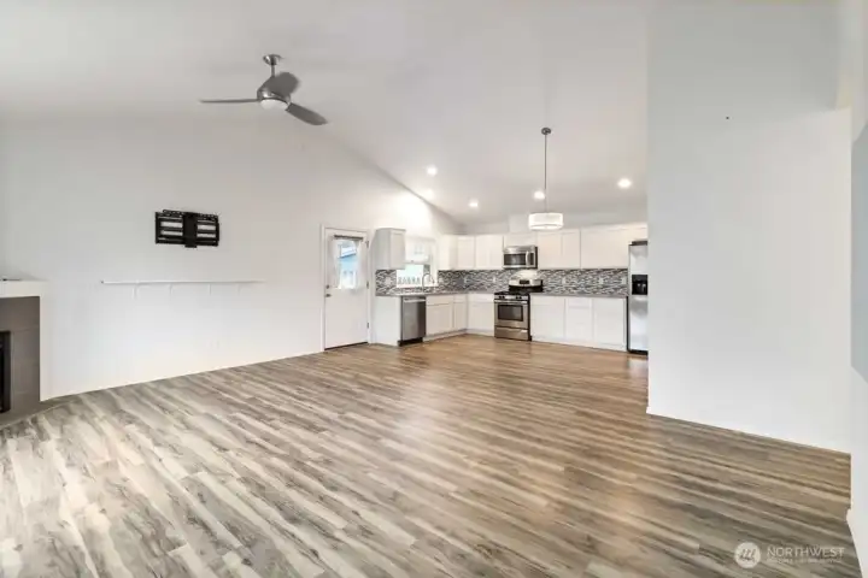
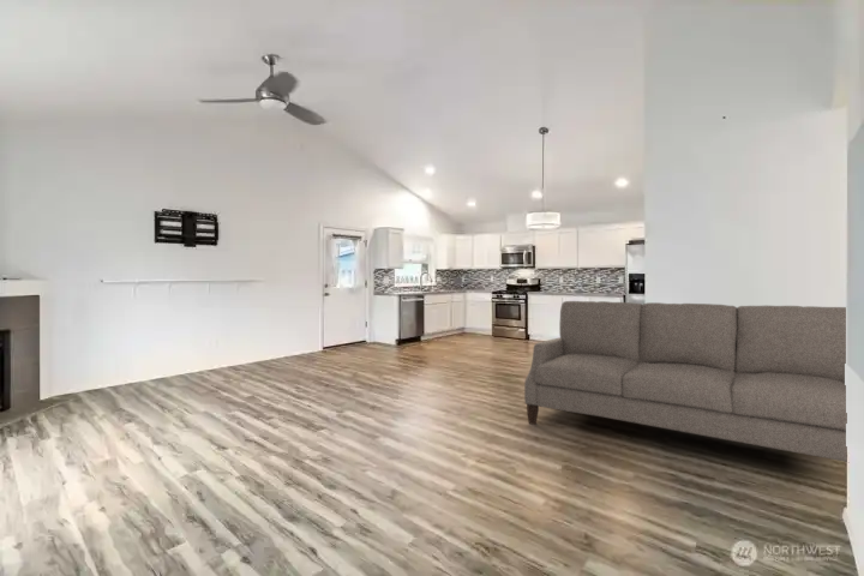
+ sofa [523,300,848,463]
